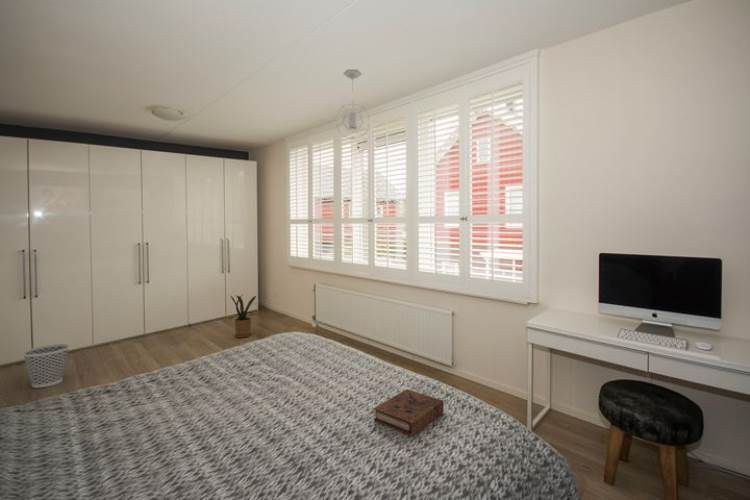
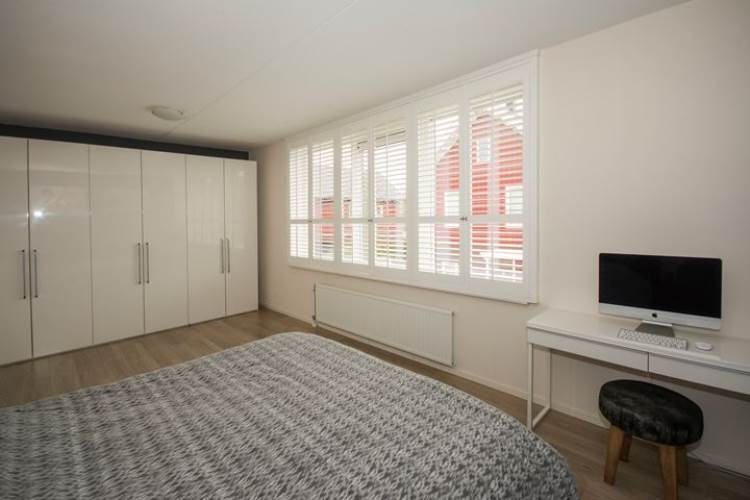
- pendant light [335,68,371,140]
- wastebasket [21,343,70,389]
- house plant [227,294,260,339]
- book [373,388,445,437]
